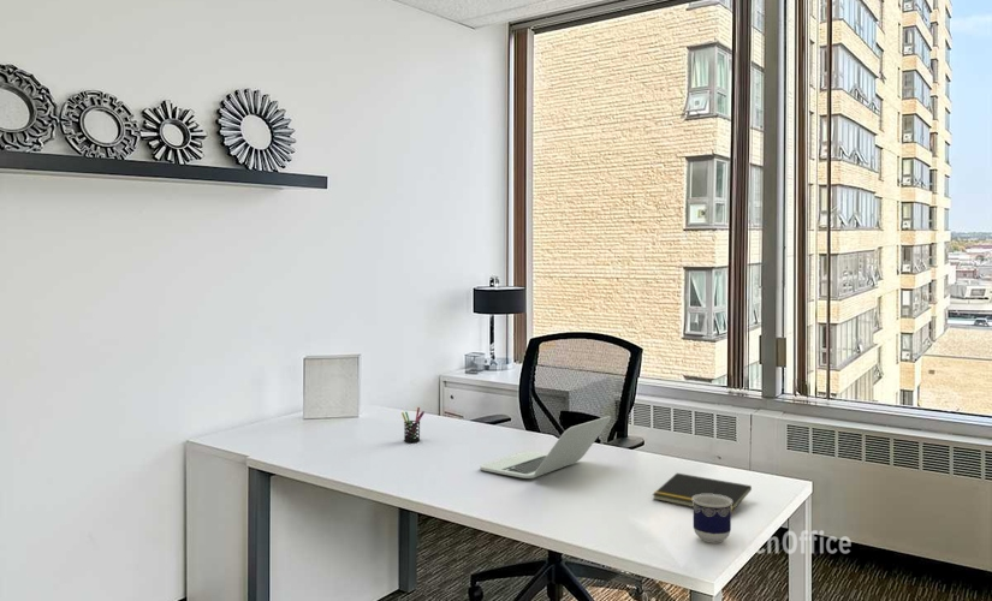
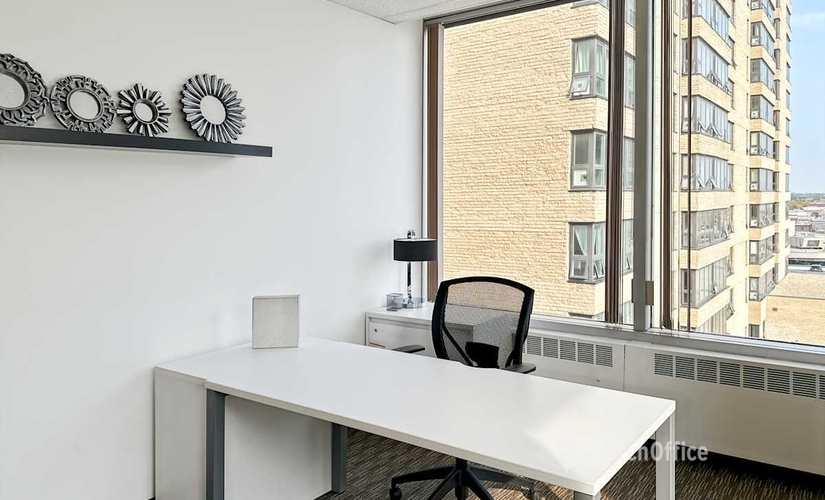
- cup [693,494,732,545]
- notepad [652,472,753,513]
- laptop [479,415,612,480]
- pen holder [400,406,426,444]
